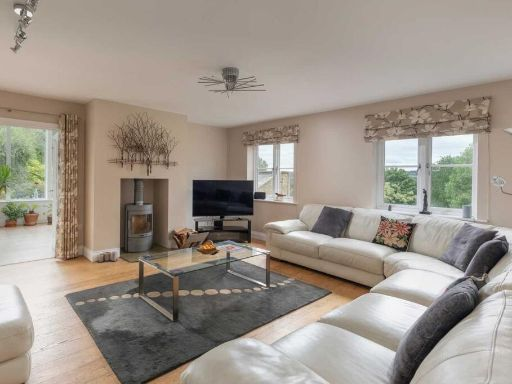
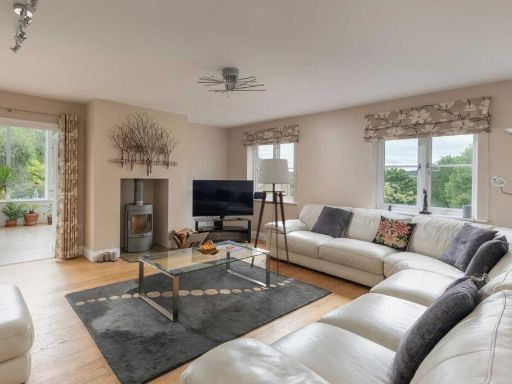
+ floor lamp [250,158,292,278]
